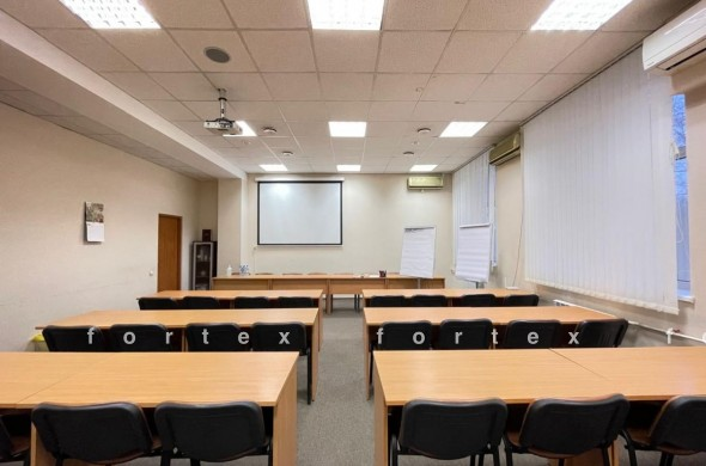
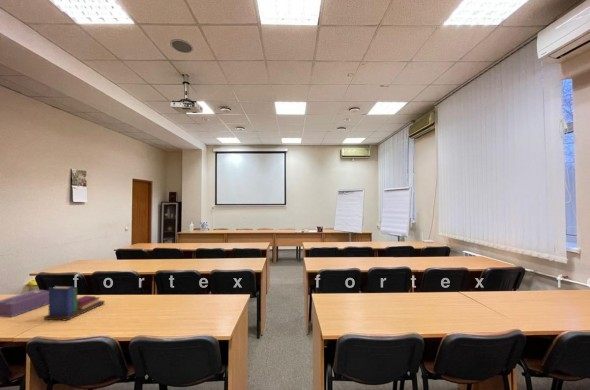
+ tissue box [0,289,49,318]
+ book [43,285,105,321]
